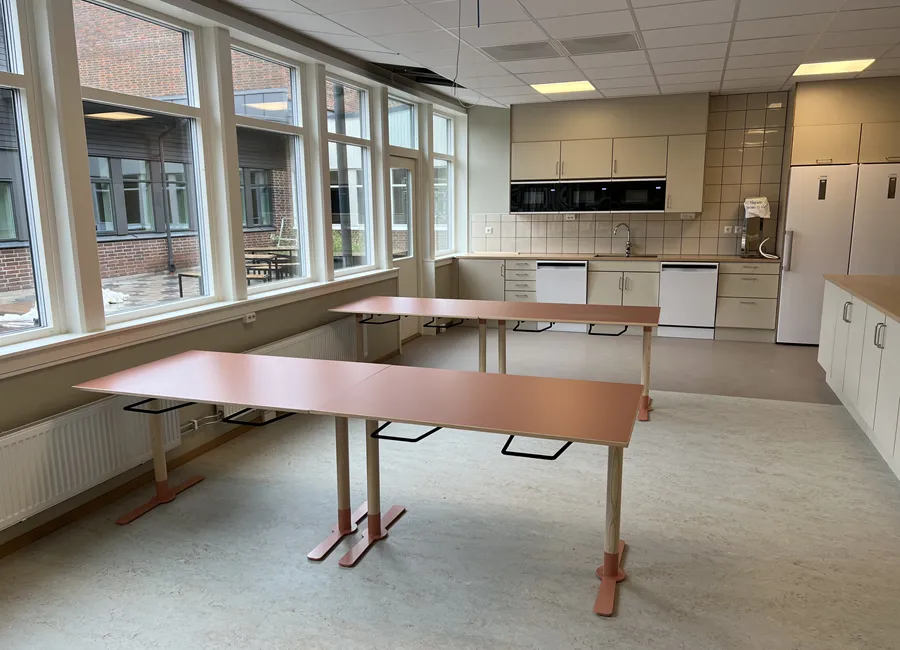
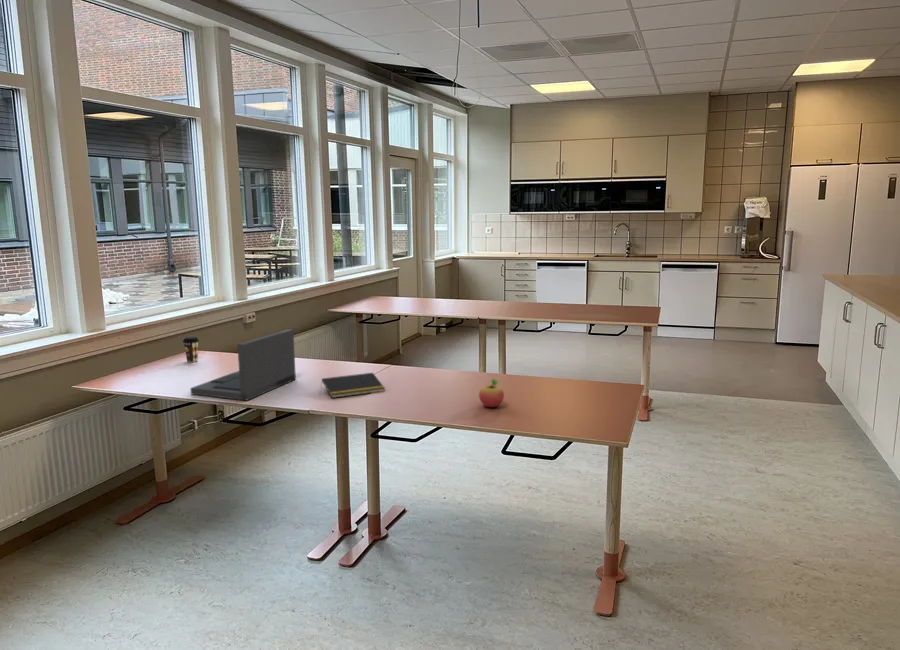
+ coffee cup [182,336,200,363]
+ fruit [478,377,505,408]
+ laptop [189,328,297,401]
+ notepad [320,372,386,399]
